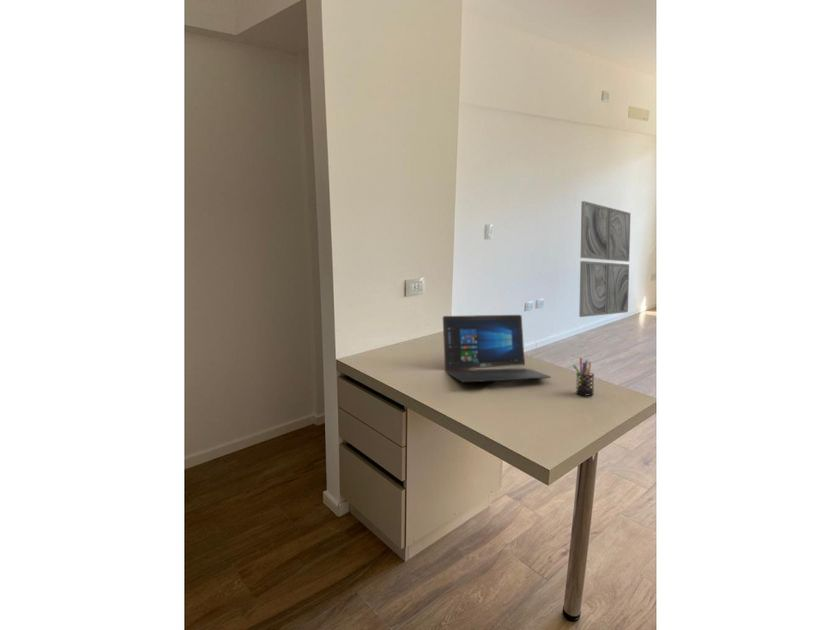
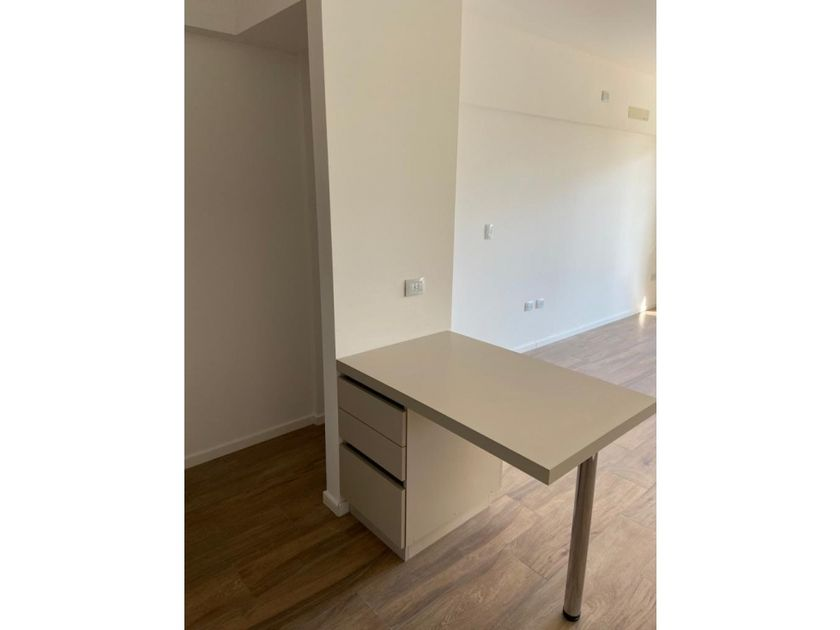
- wall art [578,200,632,318]
- pen holder [572,357,595,396]
- laptop [442,314,552,383]
